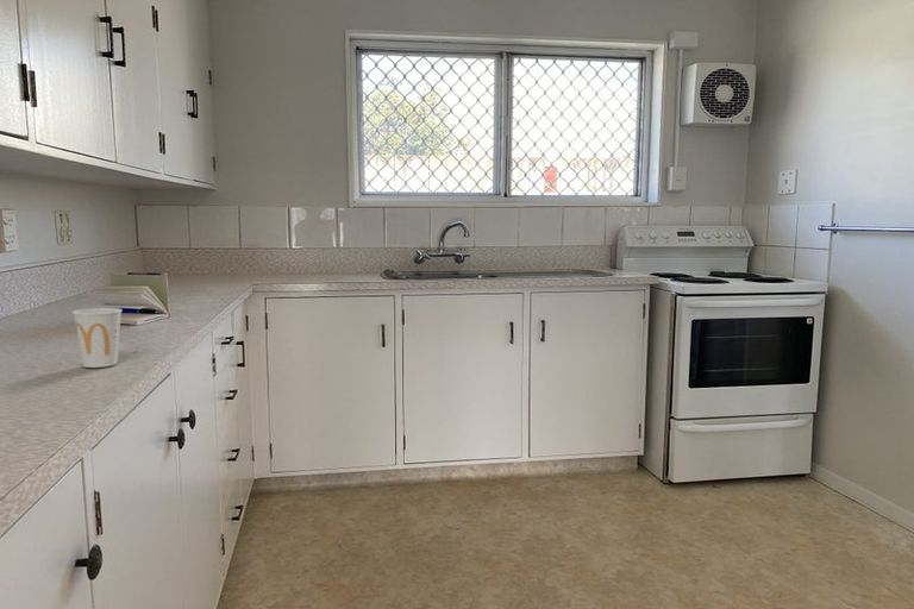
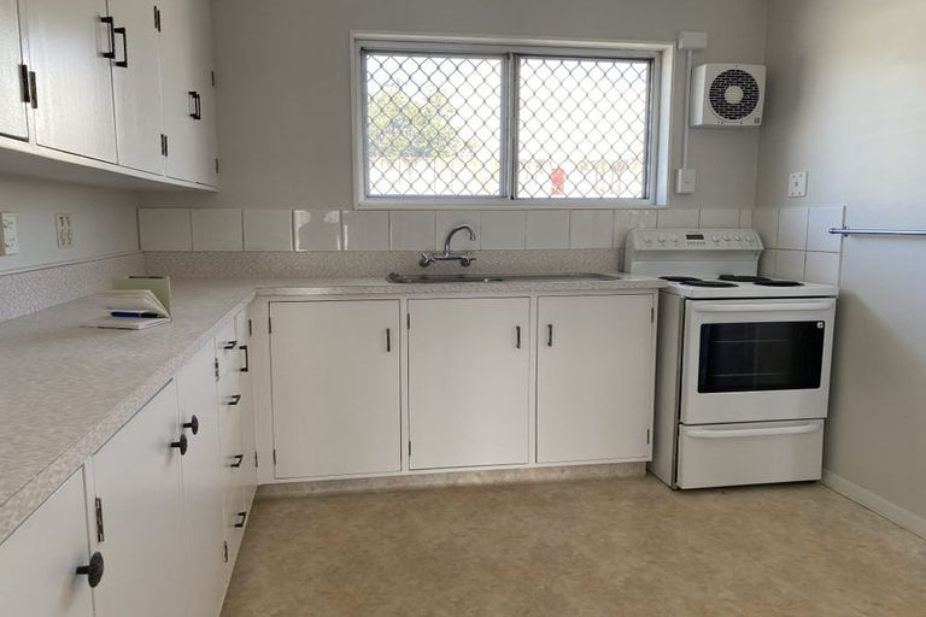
- cup [71,307,124,369]
